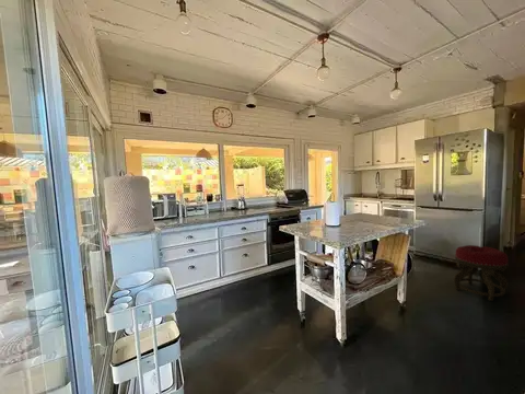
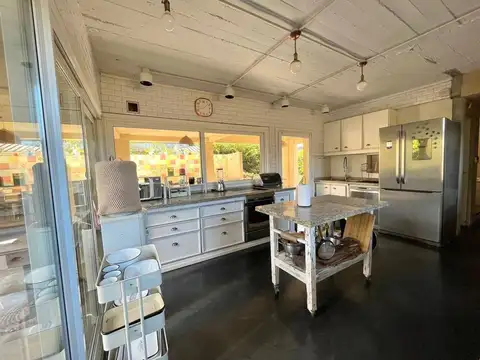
- stool [453,244,510,302]
